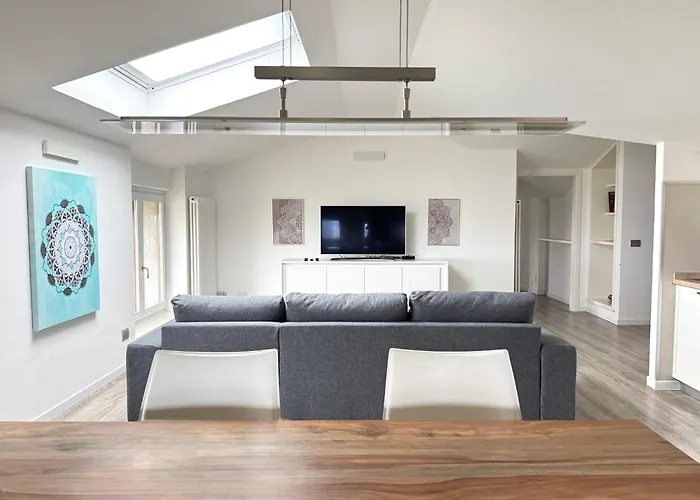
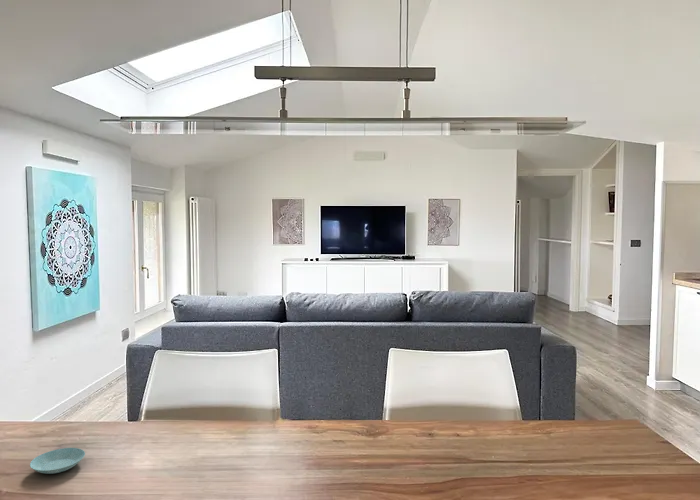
+ saucer [29,447,86,475]
